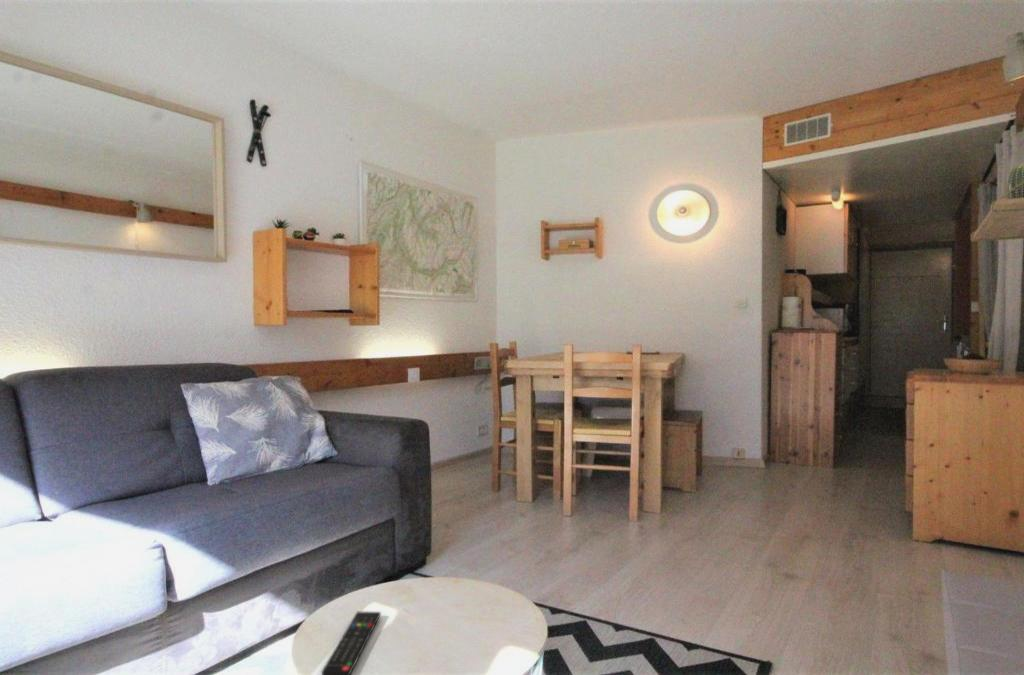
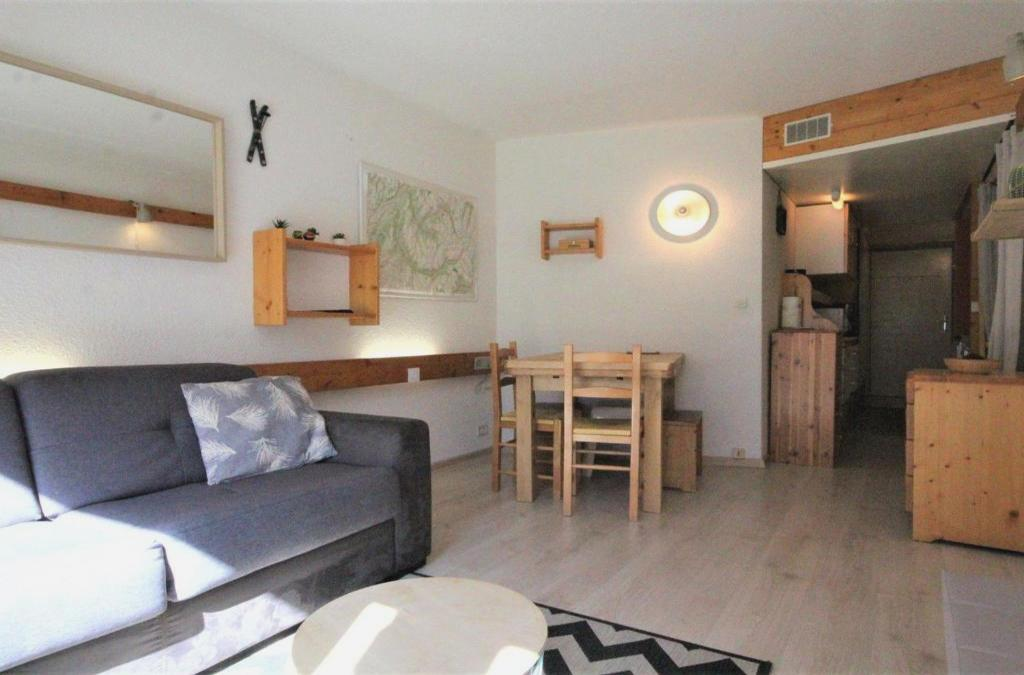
- remote control [321,611,382,675]
